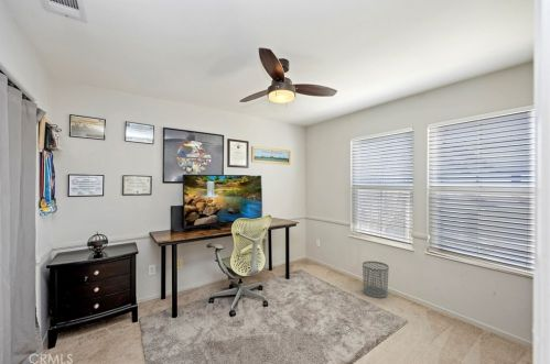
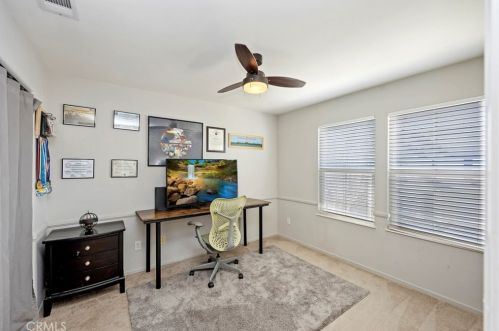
- waste bin [362,260,390,299]
